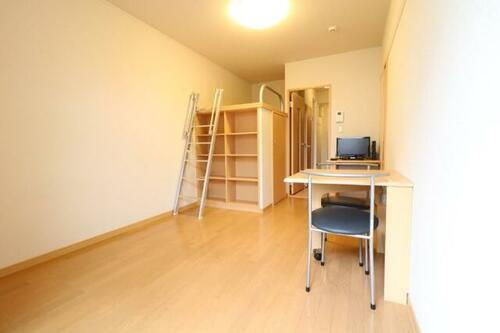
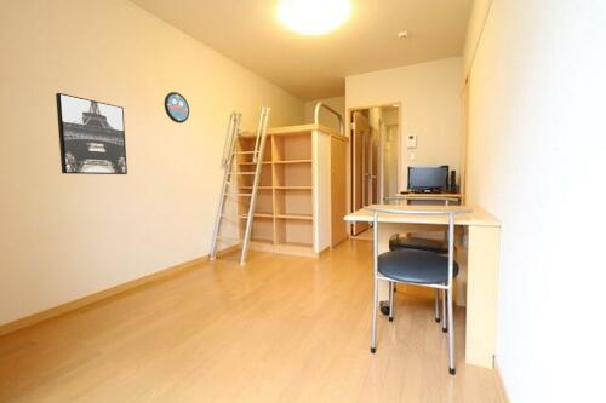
+ wall clock [164,91,190,125]
+ wall art [55,92,128,175]
